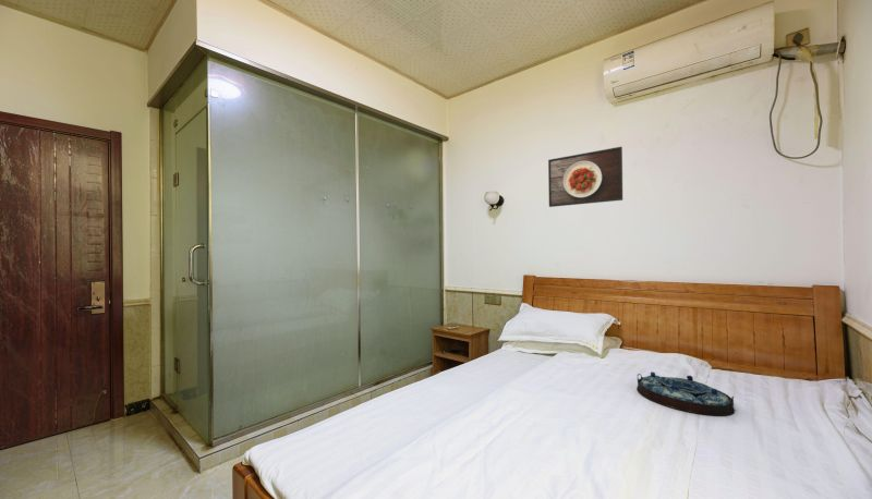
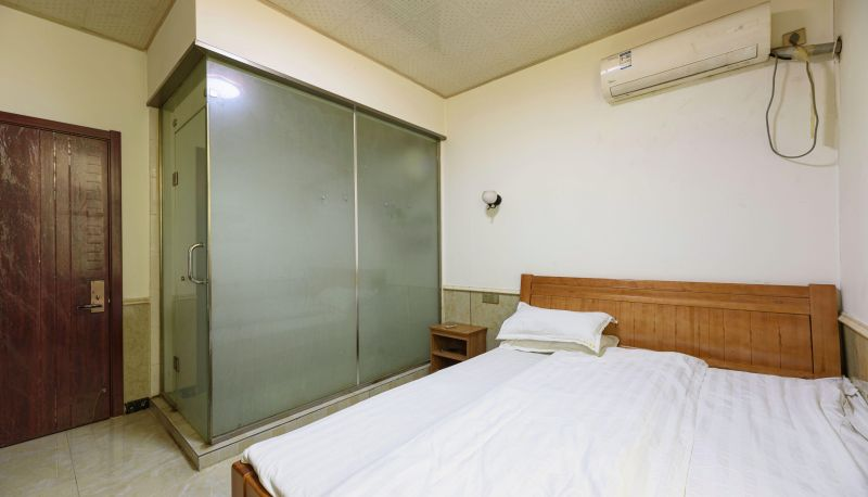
- serving tray [635,370,736,417]
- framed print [547,146,623,208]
